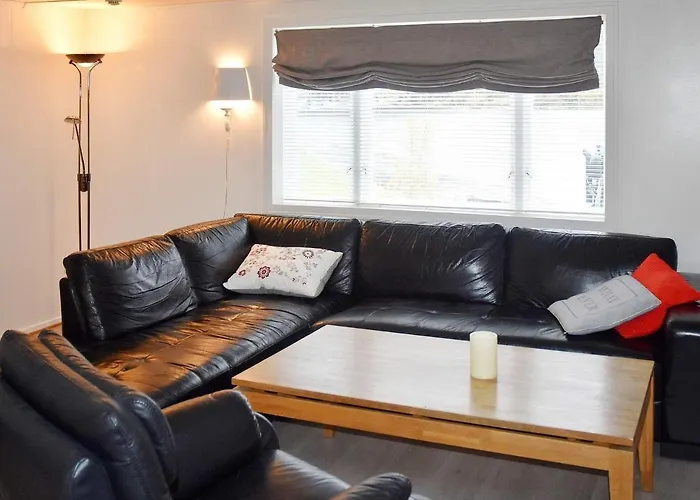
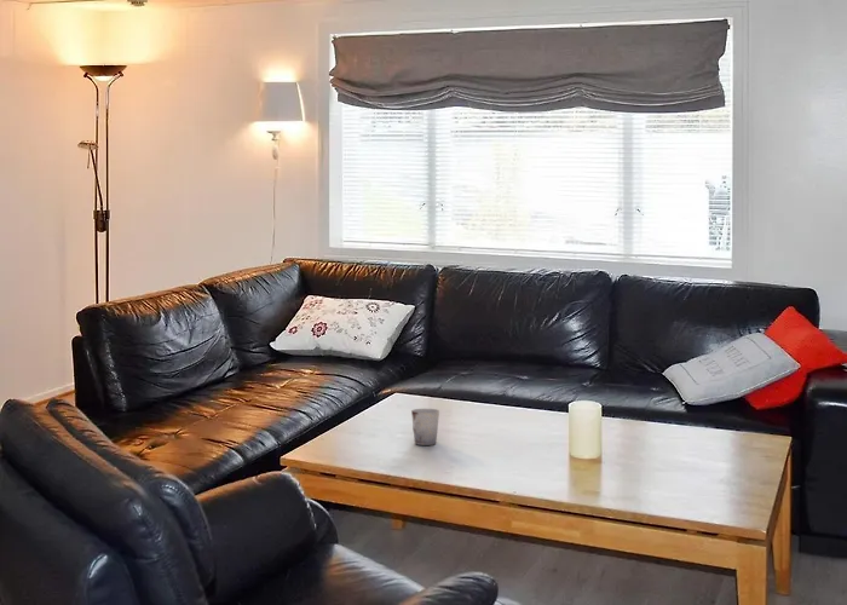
+ cup [410,408,440,446]
